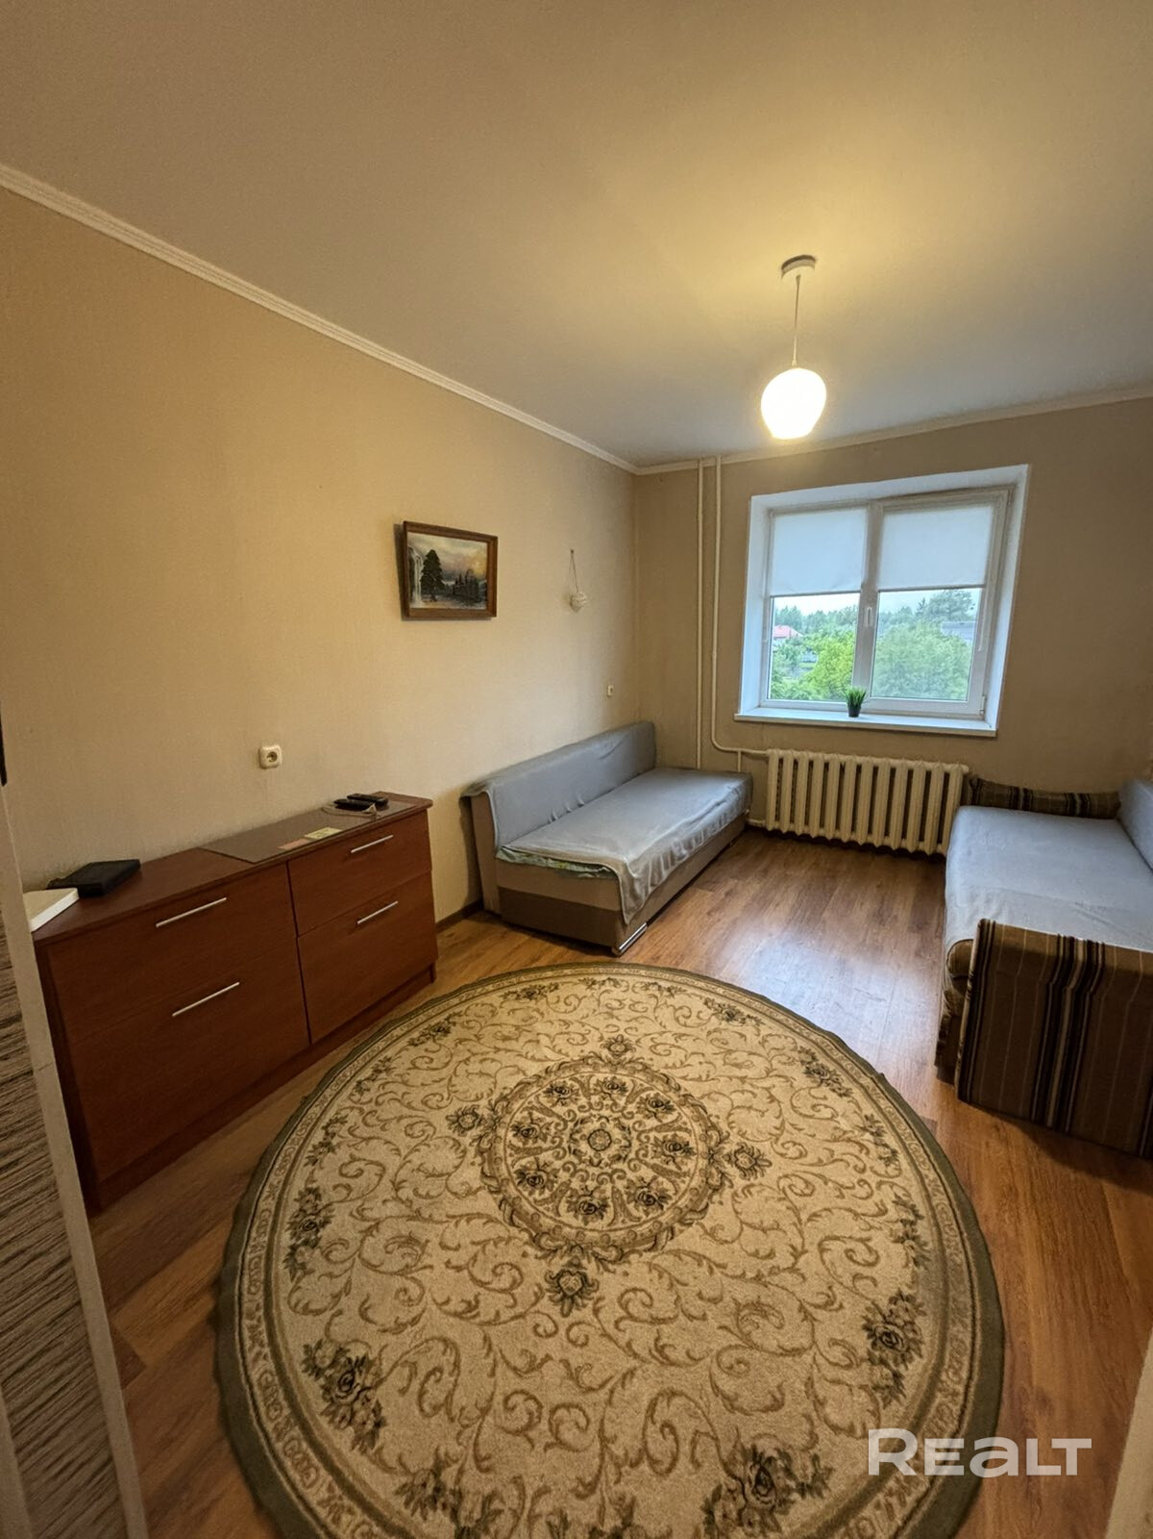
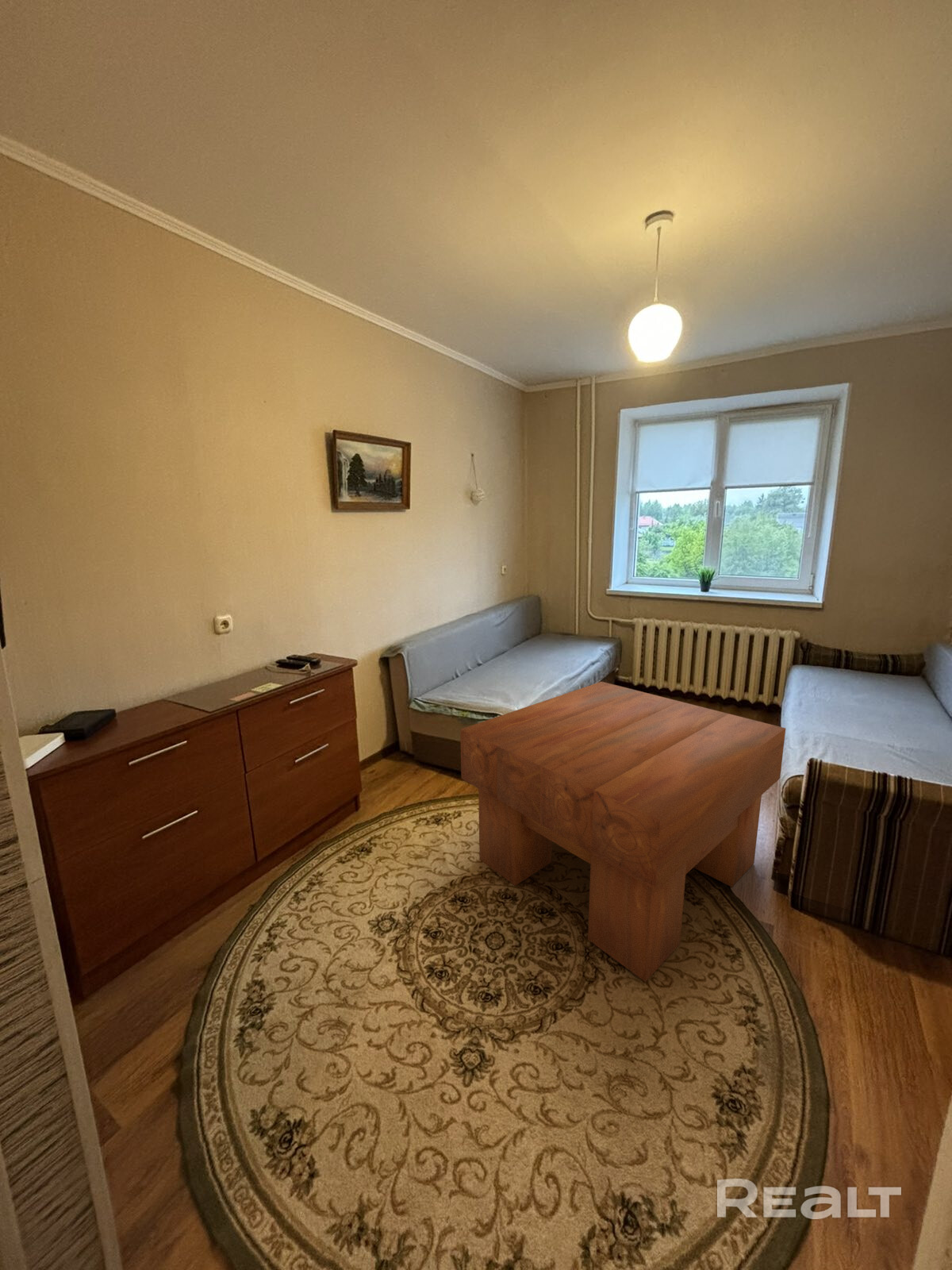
+ coffee table [459,681,786,983]
